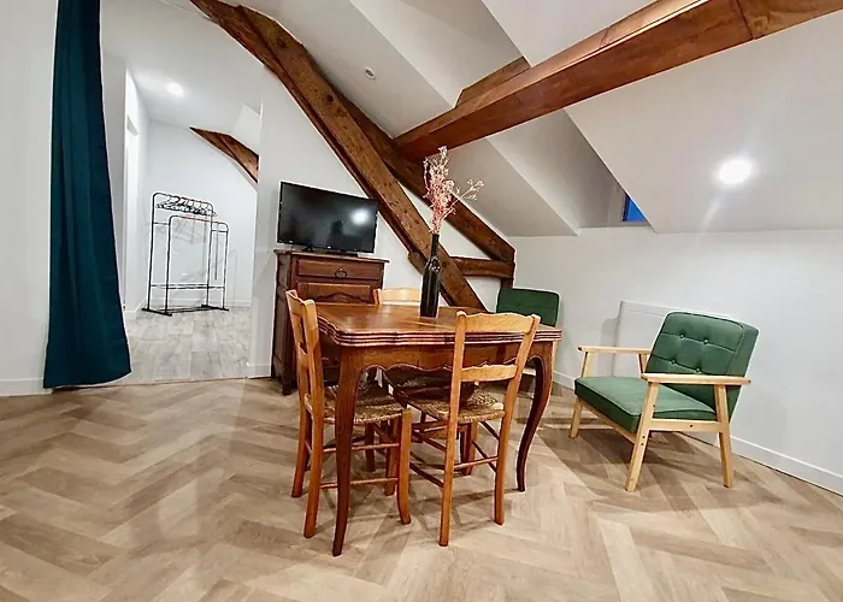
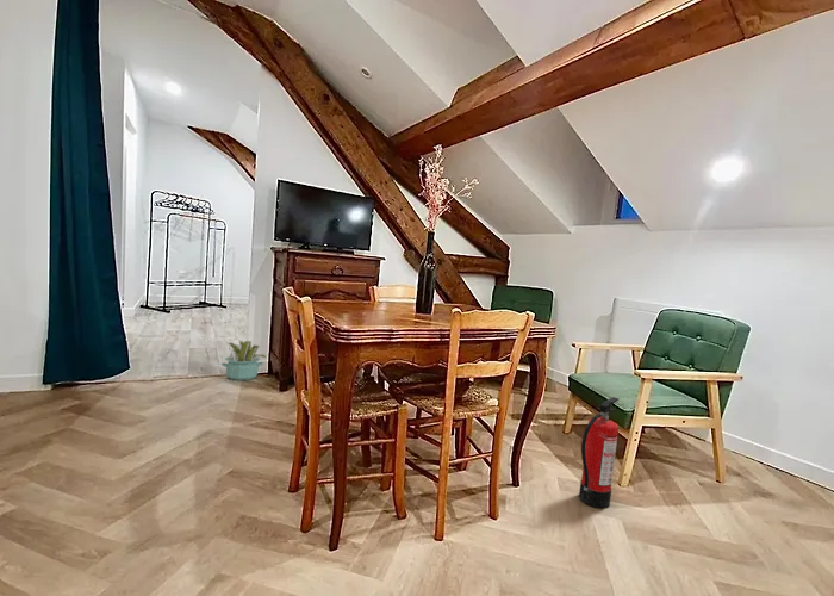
+ decorative plant [220,340,269,381]
+ fire extinguisher [578,396,620,509]
